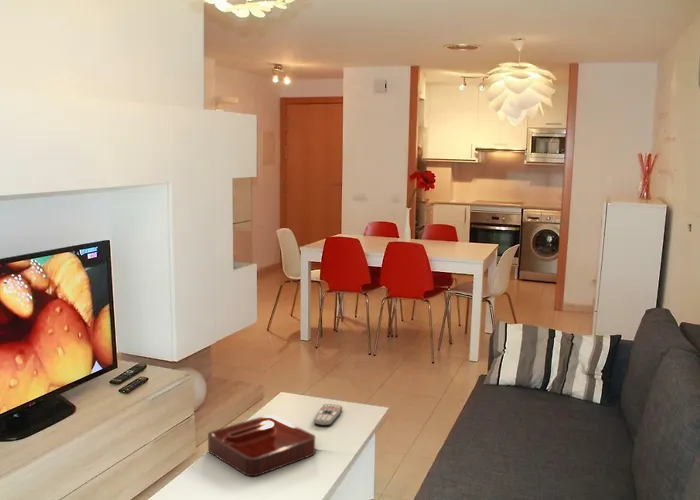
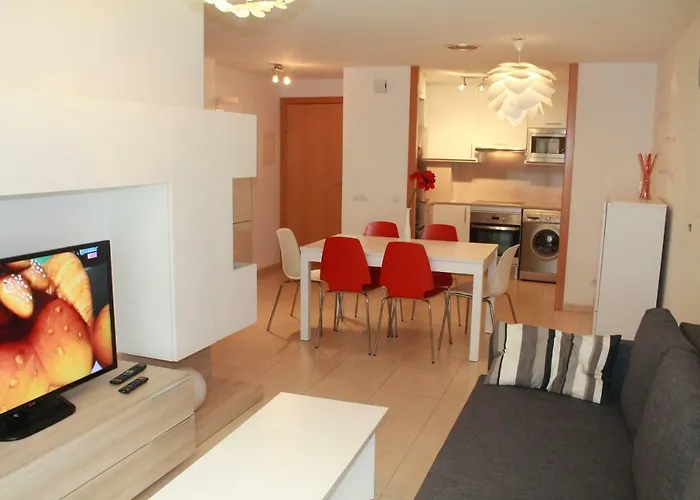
- remote control [313,403,343,427]
- decorative tray [207,414,316,477]
